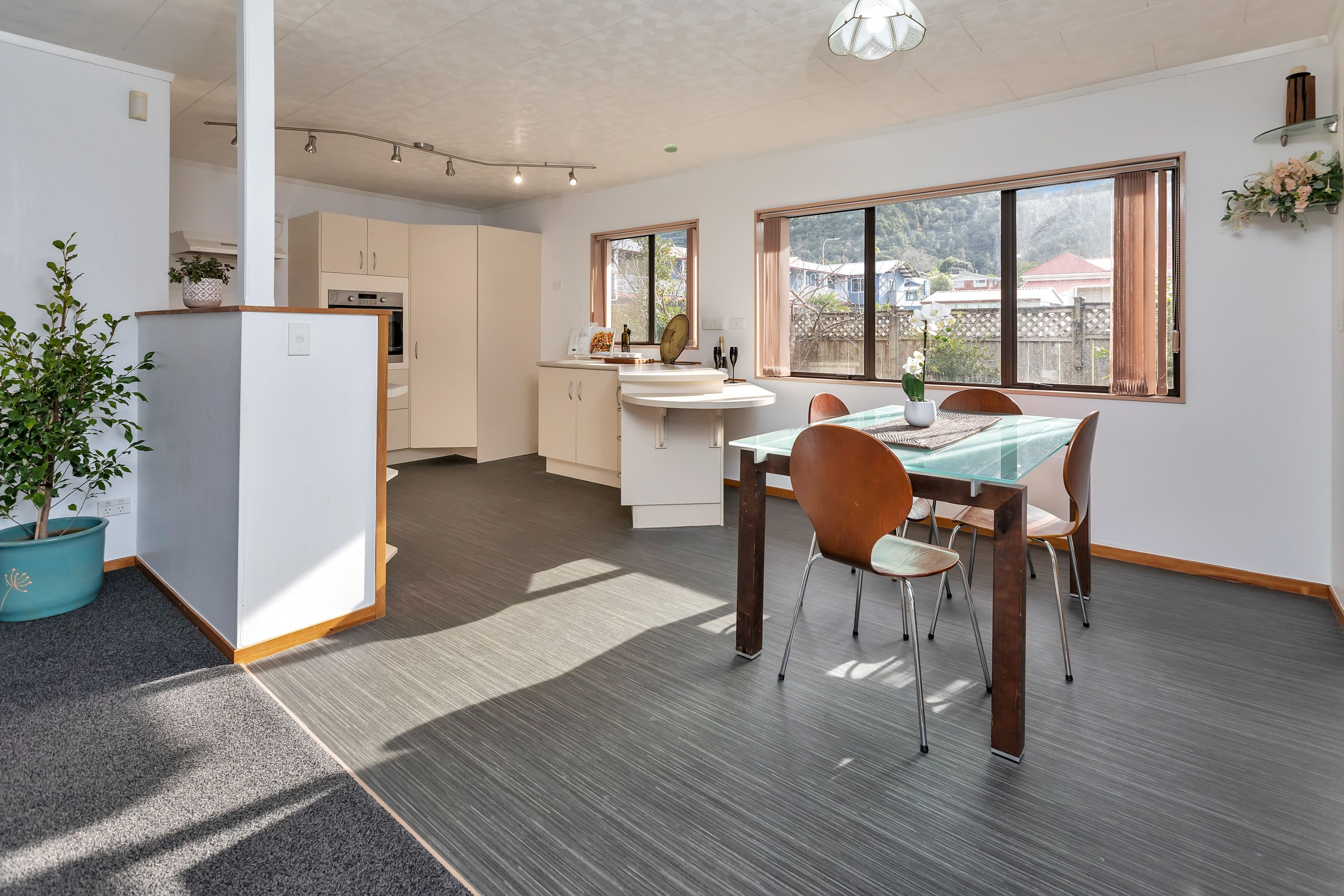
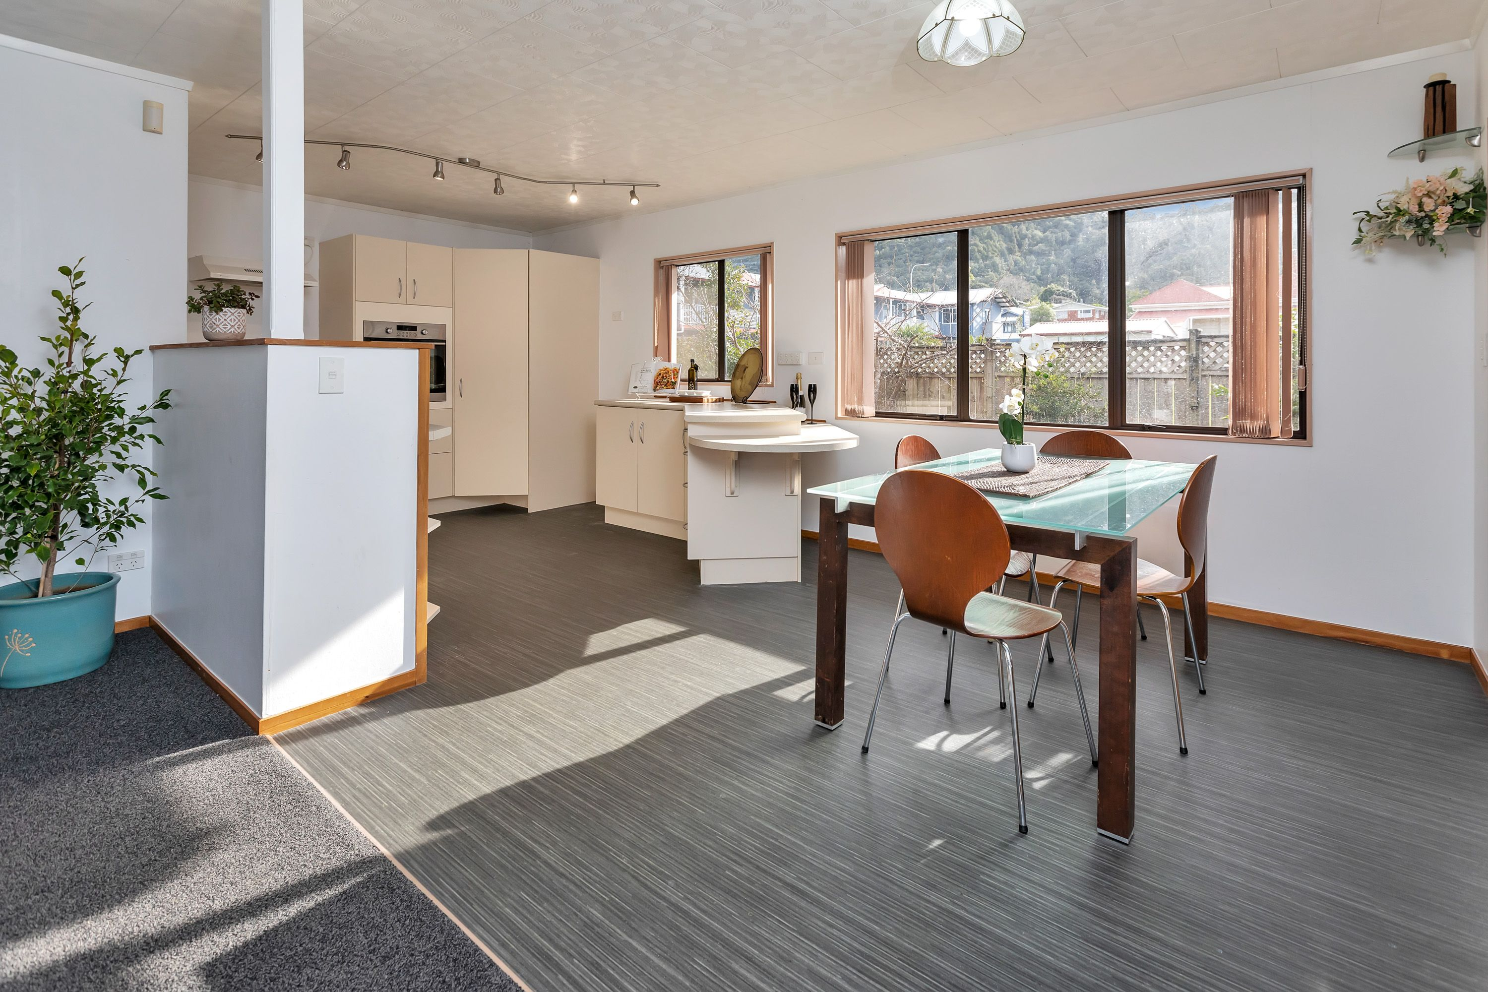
- smoke detector [664,144,678,153]
